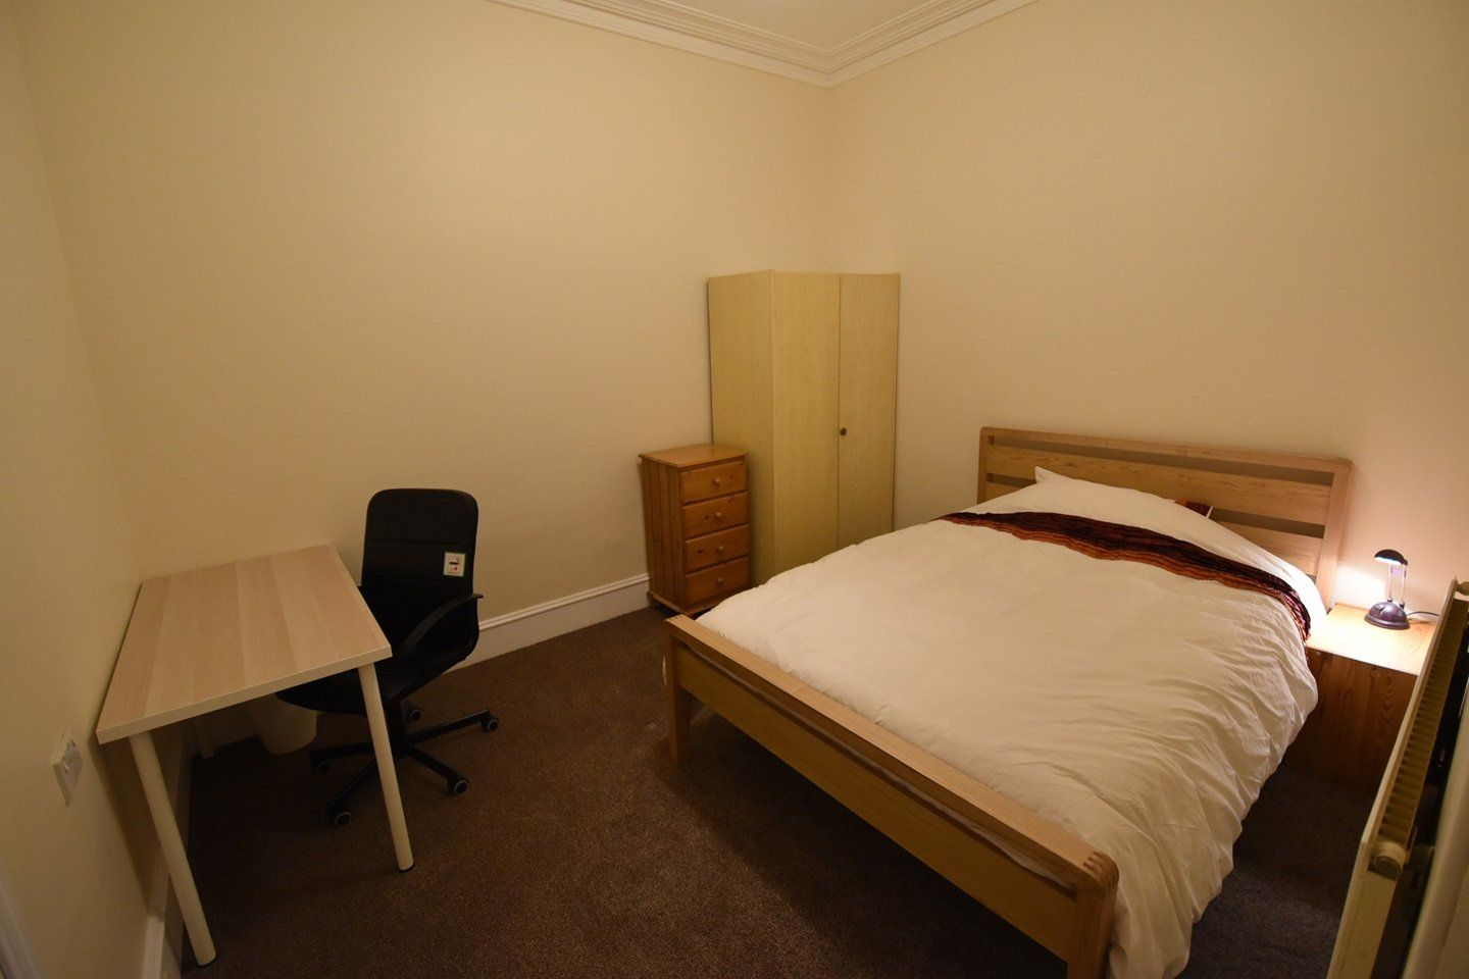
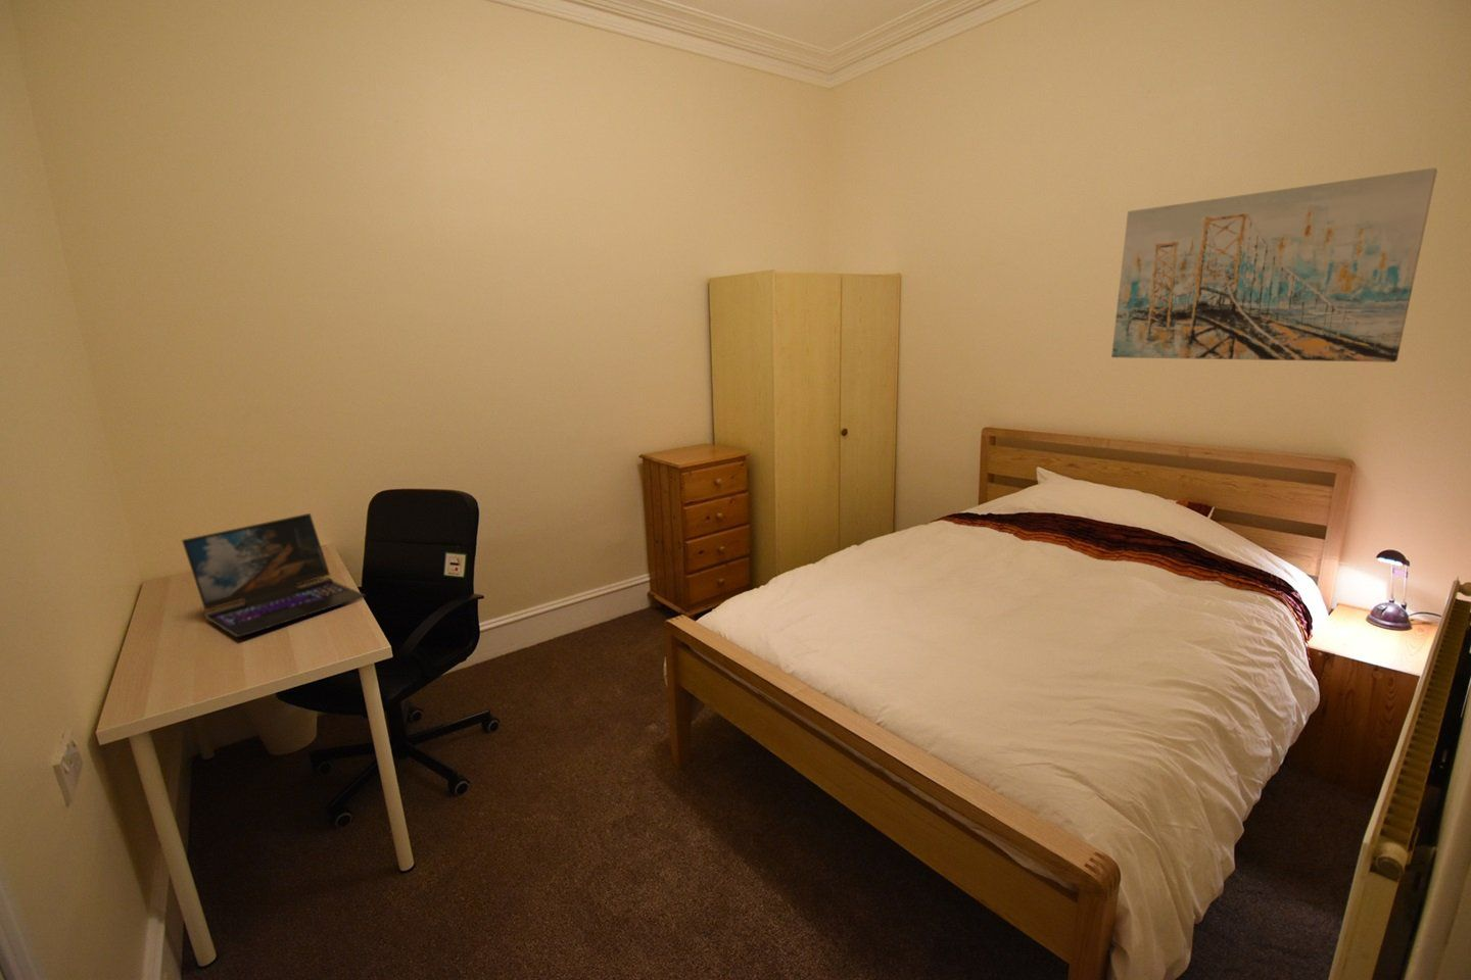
+ wall art [1111,167,1438,363]
+ laptop [181,513,367,638]
